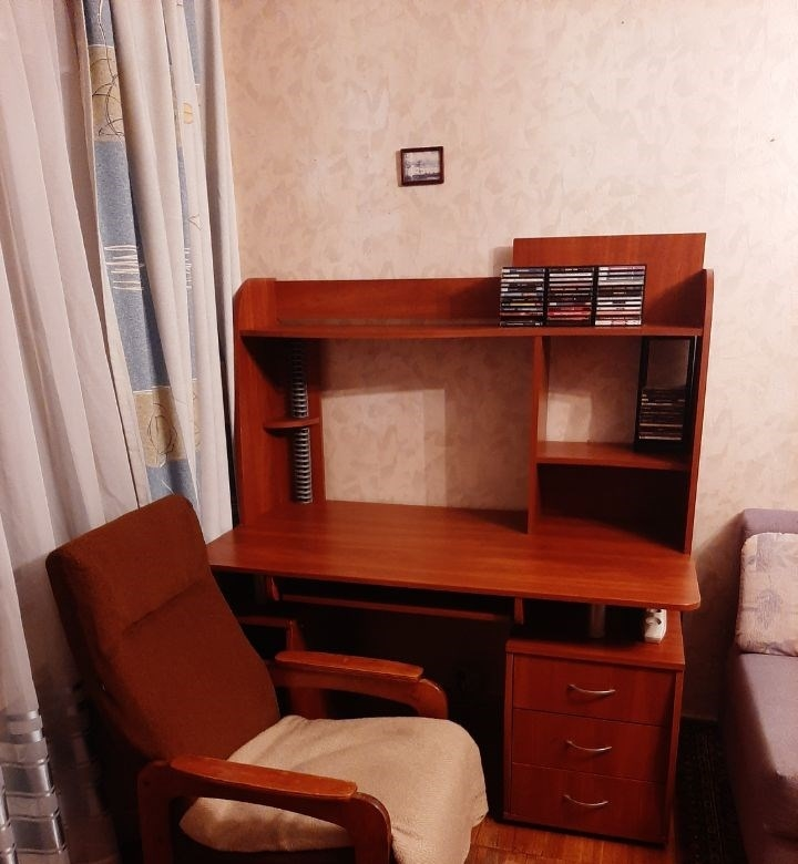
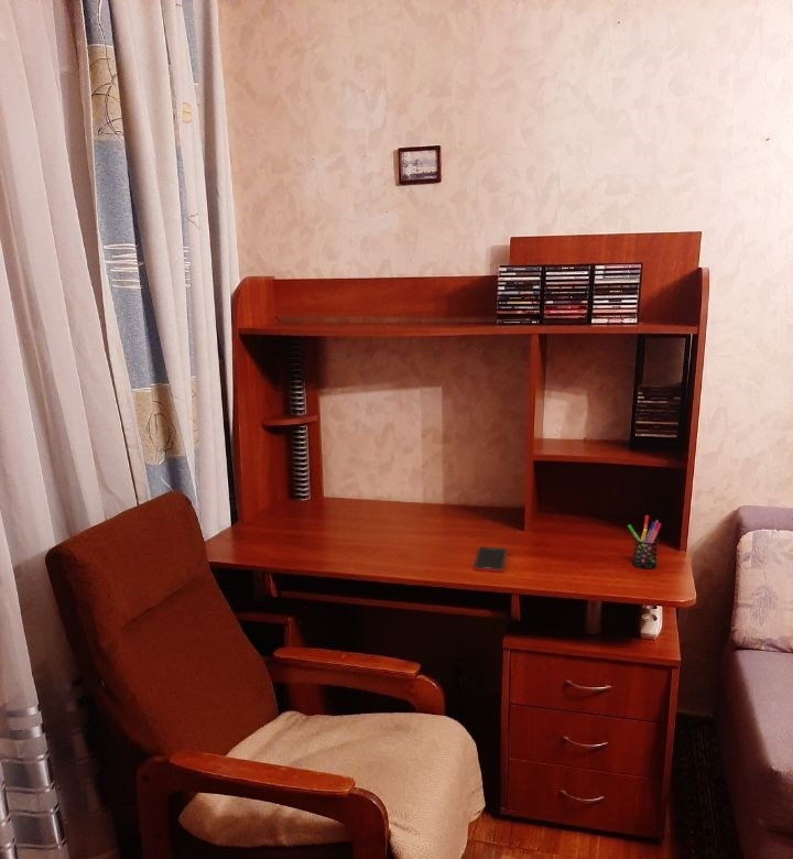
+ cell phone [472,545,508,574]
+ pen holder [627,514,662,570]
